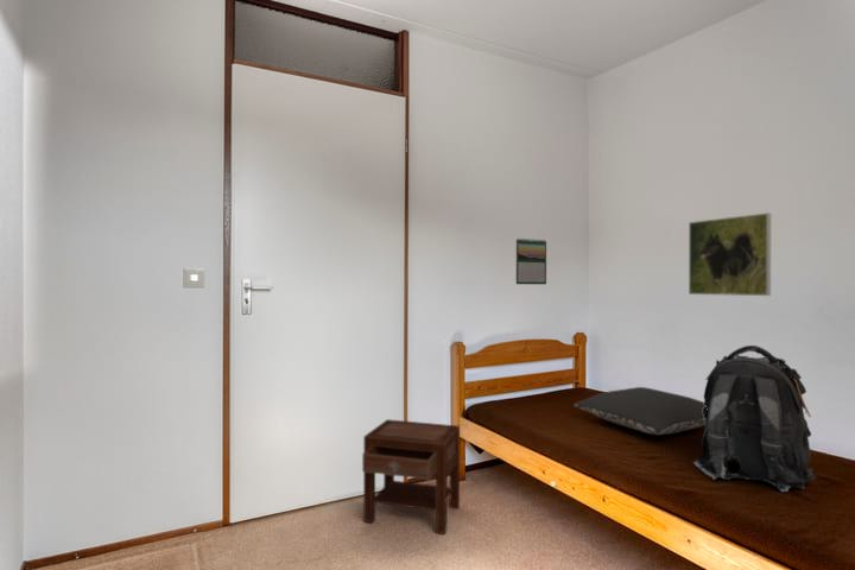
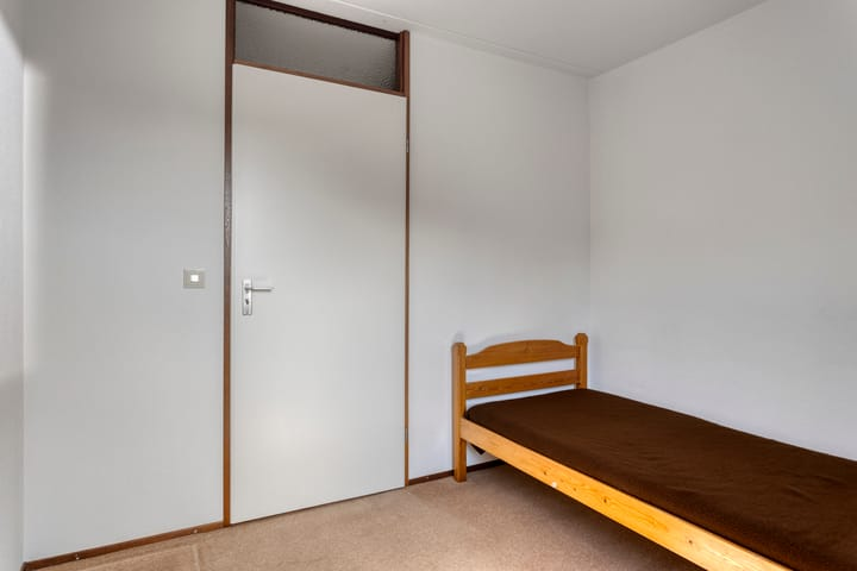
- pillow [572,386,708,436]
- calendar [515,238,547,285]
- nightstand [361,418,461,536]
- backpack [692,344,817,493]
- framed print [688,211,772,297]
